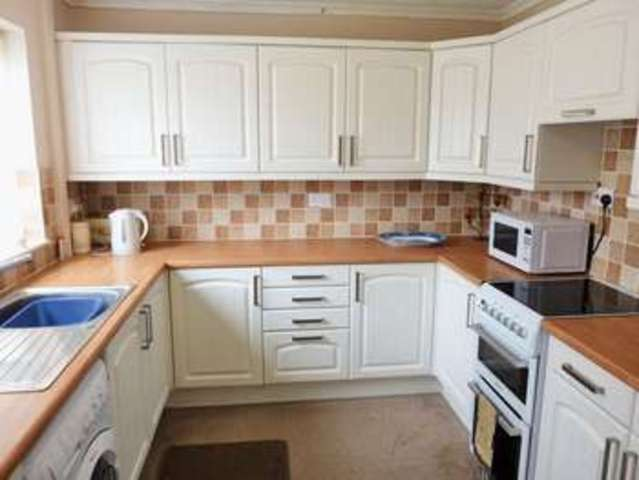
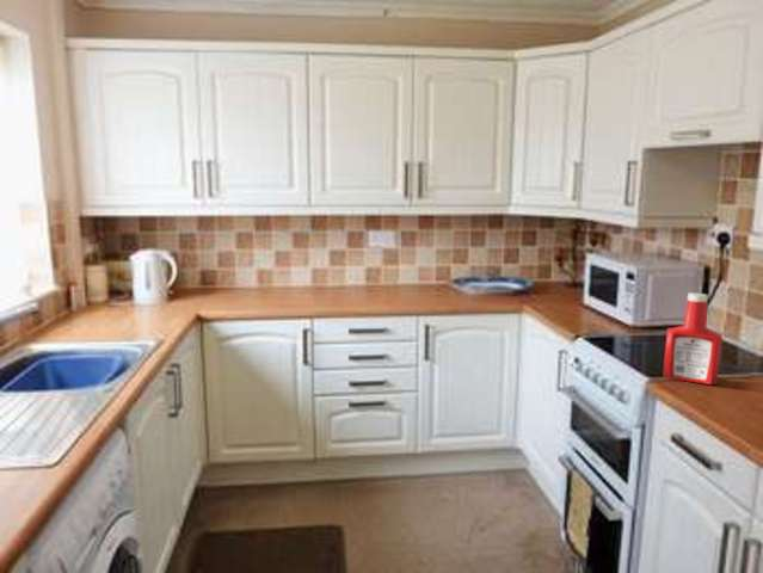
+ soap bottle [662,291,724,386]
